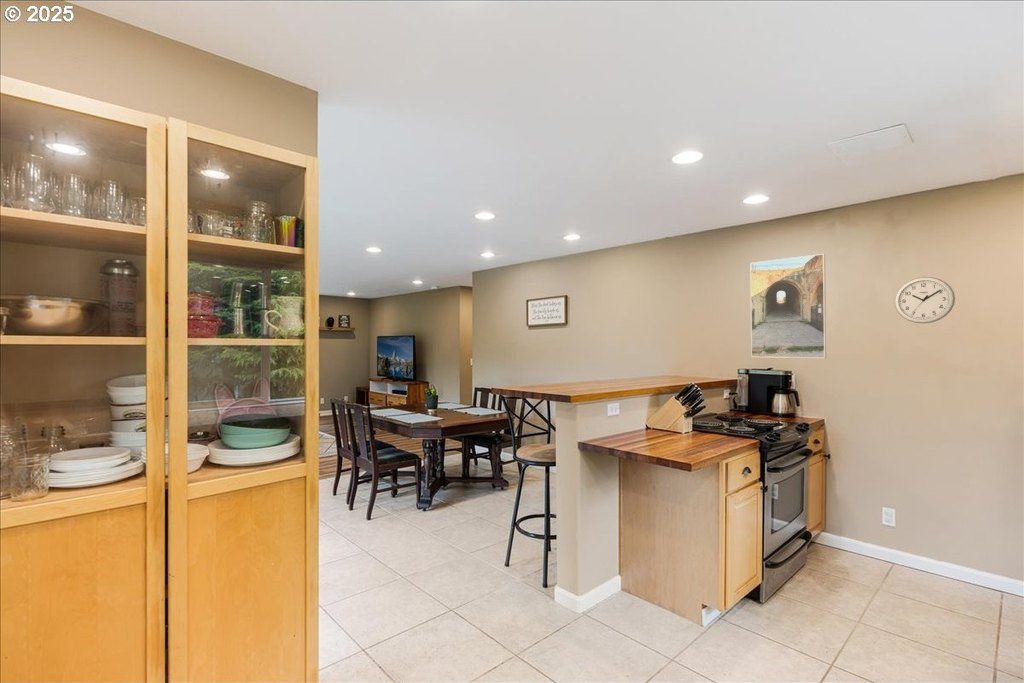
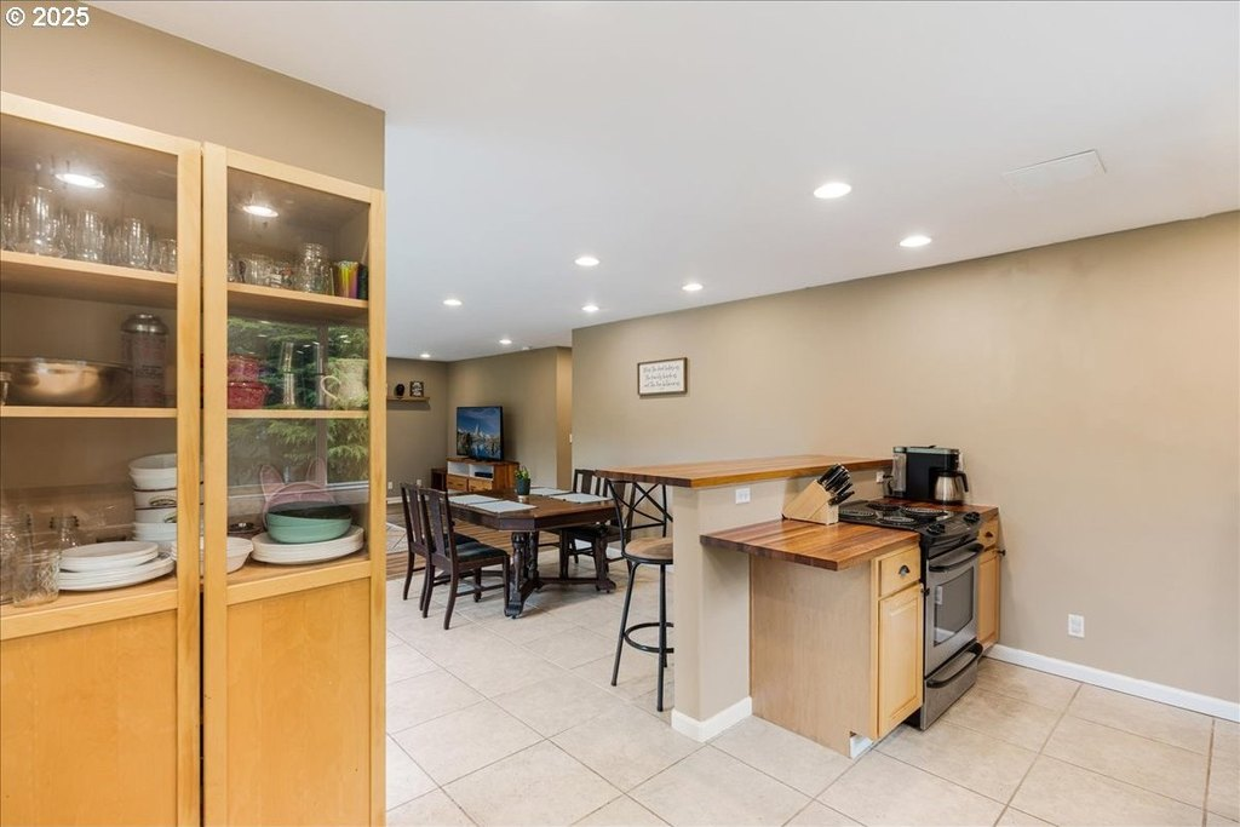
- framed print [750,253,827,359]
- wall clock [893,276,956,325]
